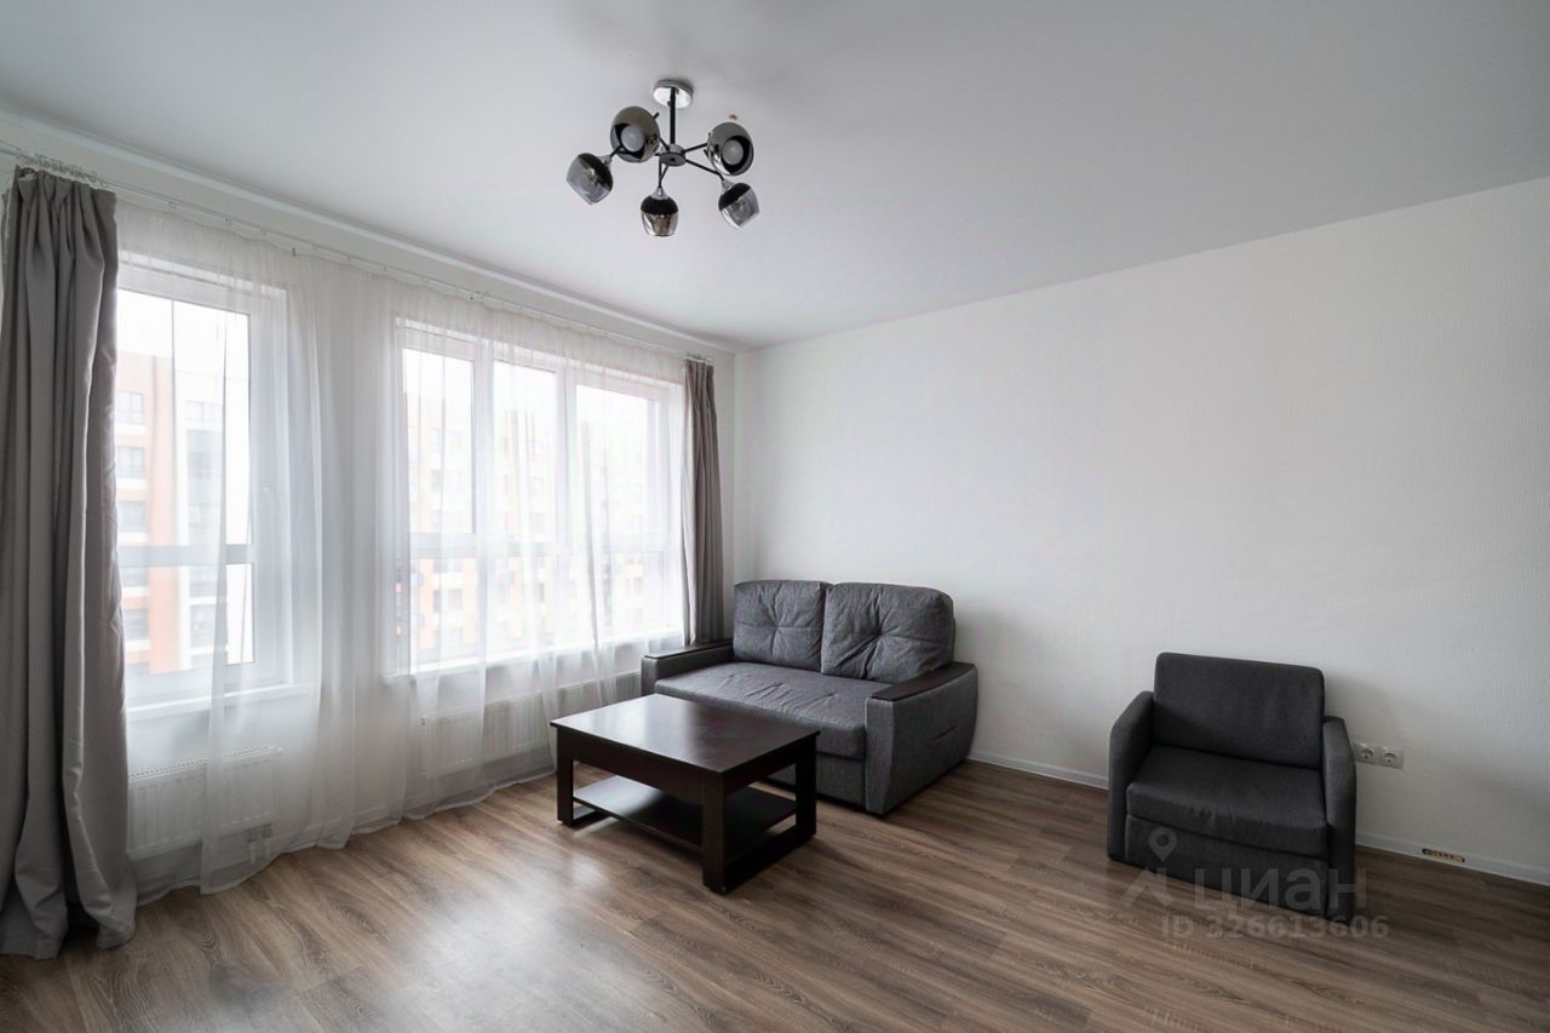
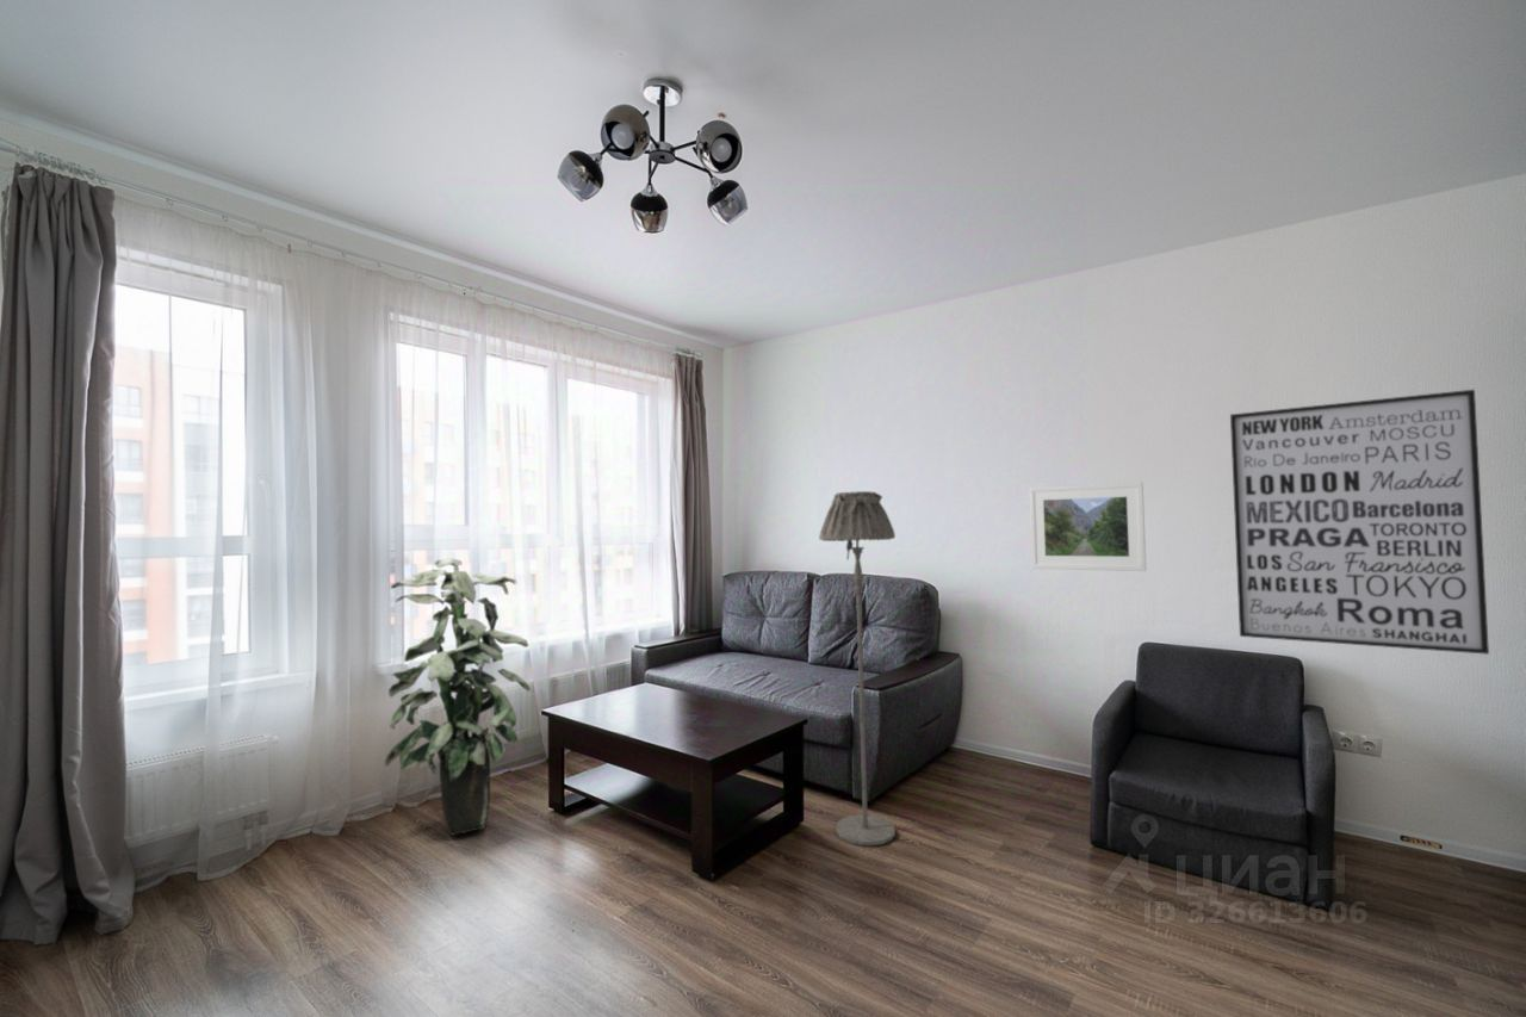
+ floor lamp [818,490,897,847]
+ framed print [1028,480,1148,572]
+ wall art [1229,389,1490,656]
+ indoor plant [384,557,532,837]
